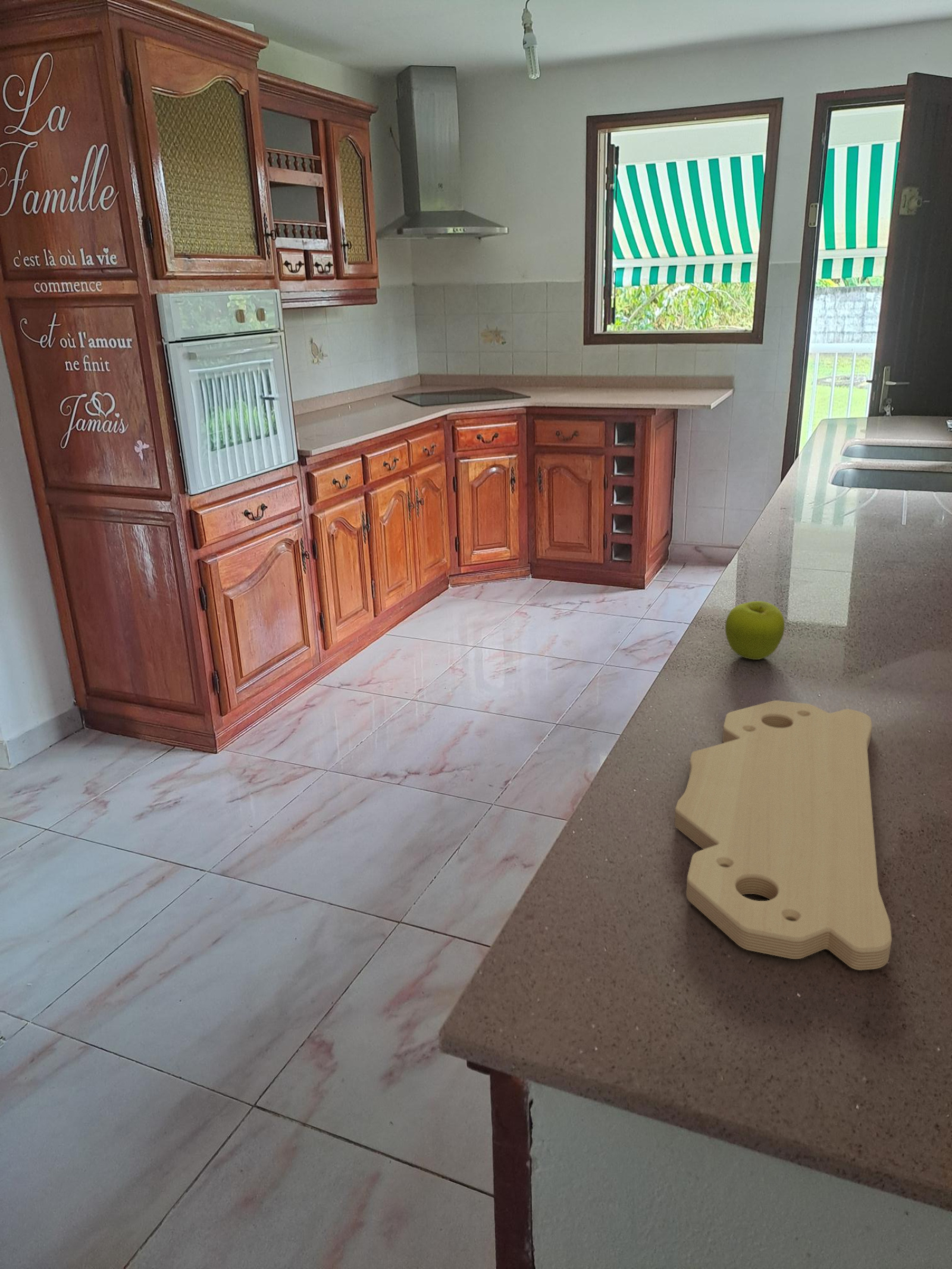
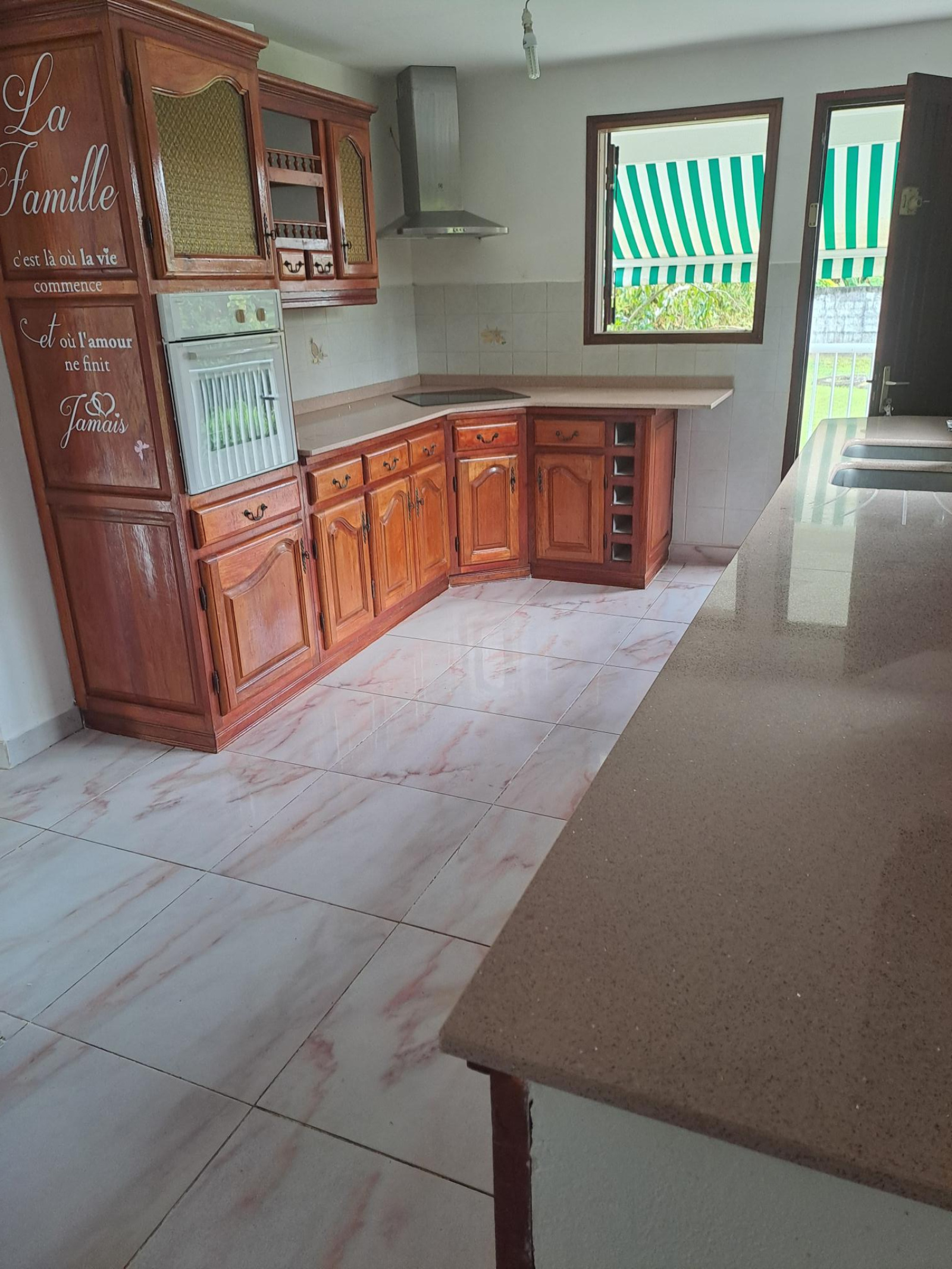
- cutting board [674,700,893,971]
- fruit [725,600,785,660]
